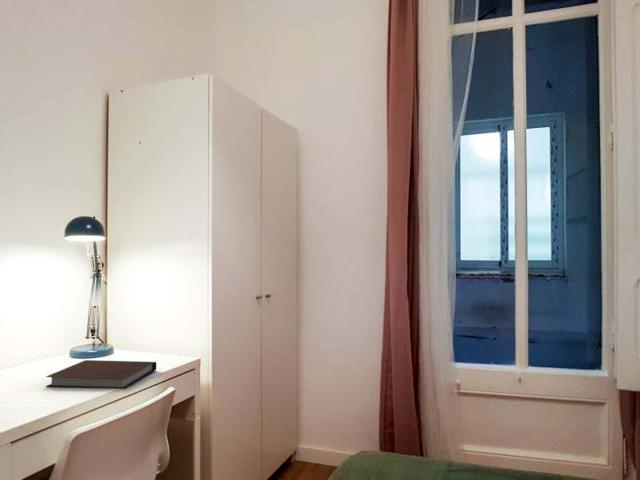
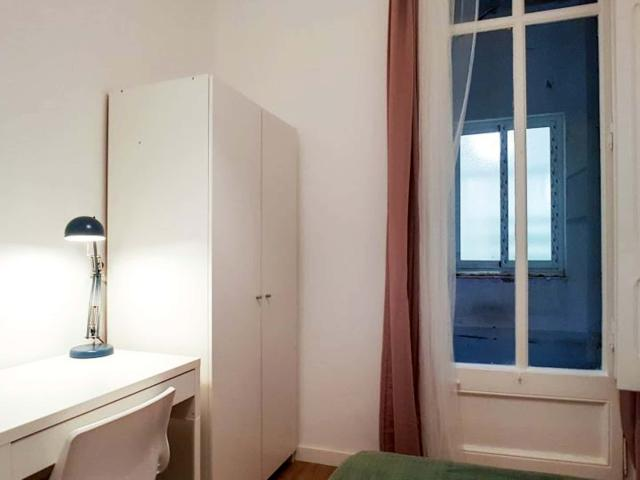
- notebook [45,359,157,390]
